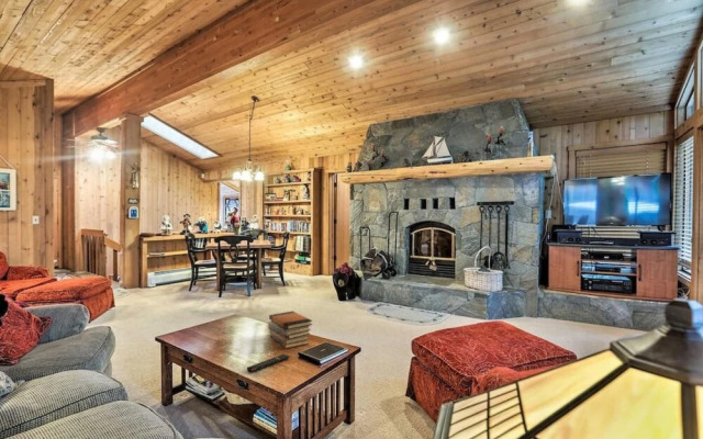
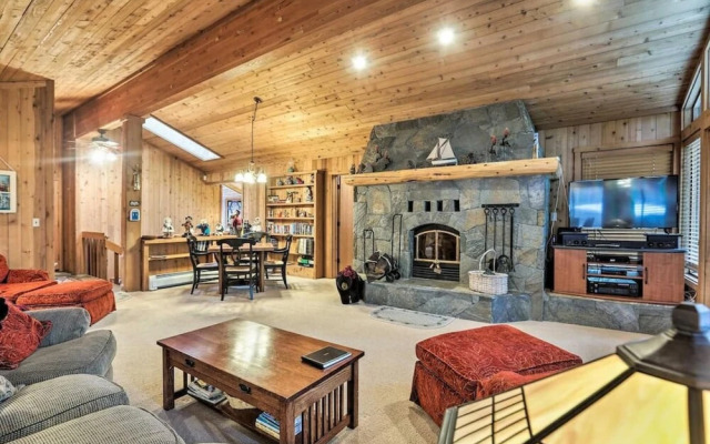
- remote control [246,353,291,373]
- book stack [267,309,313,350]
